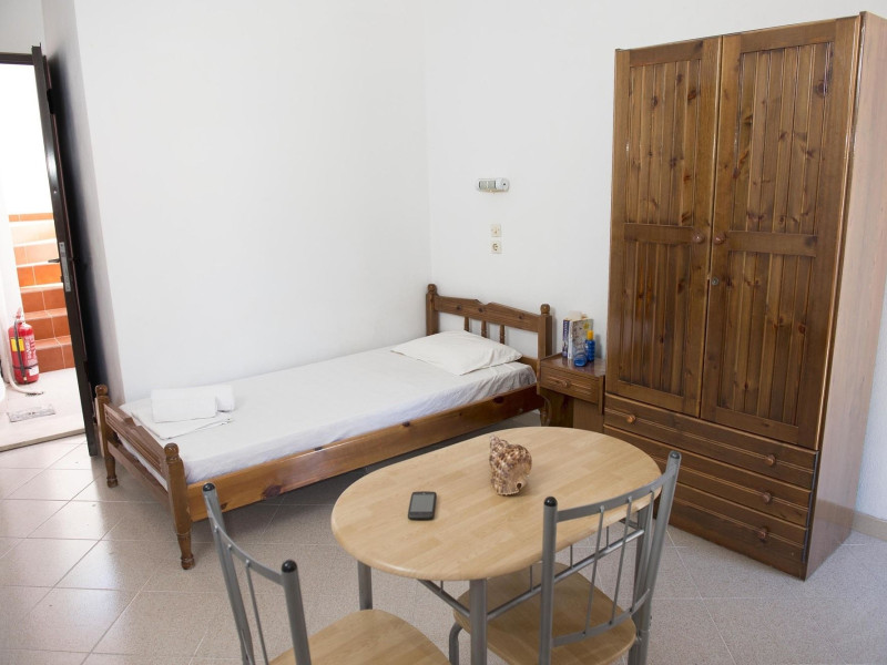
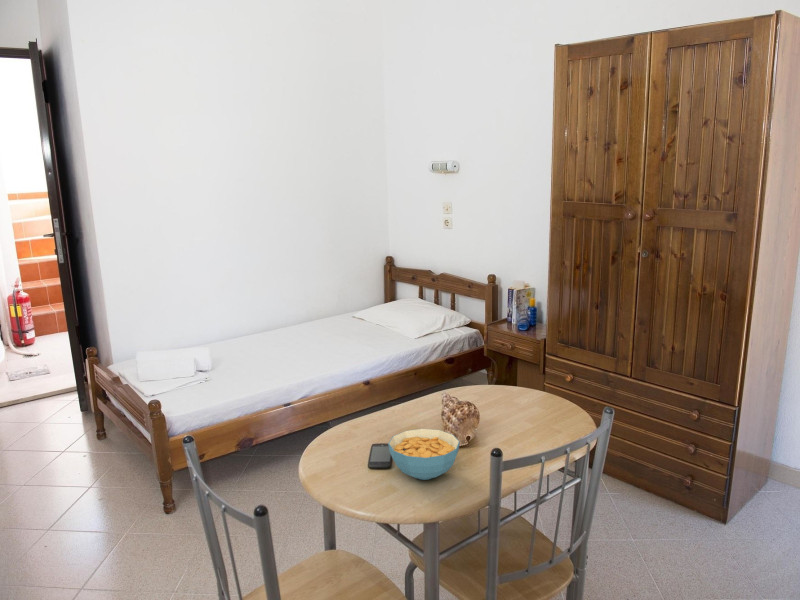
+ cereal bowl [387,428,461,481]
